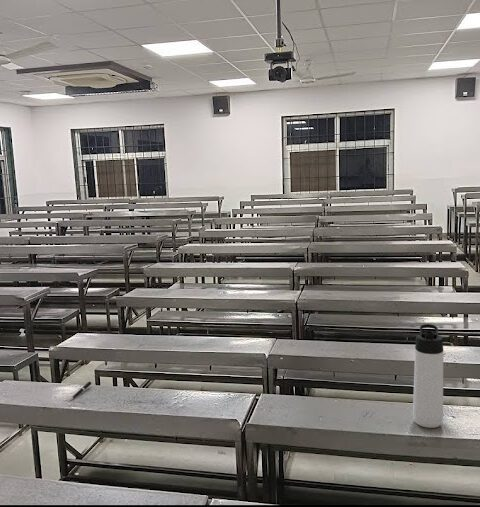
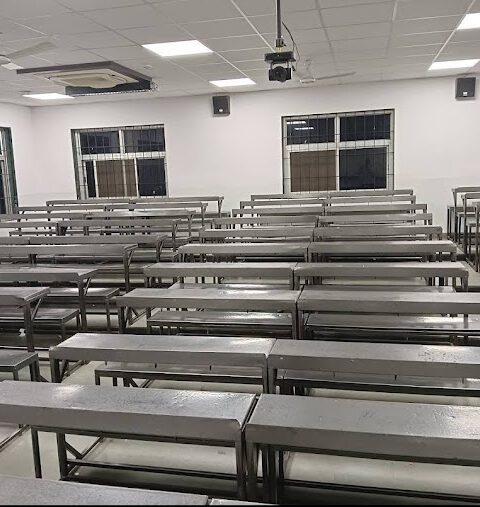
- pen [69,380,93,402]
- thermos bottle [412,323,444,429]
